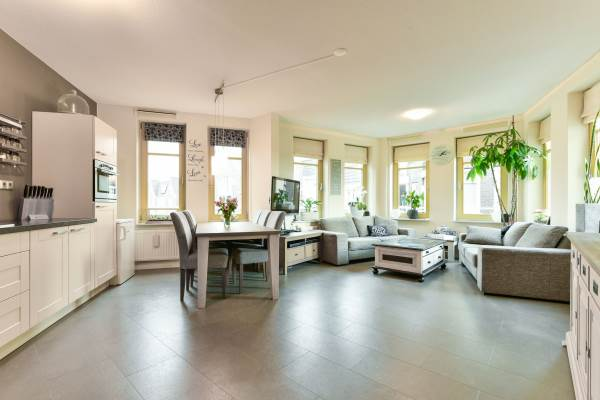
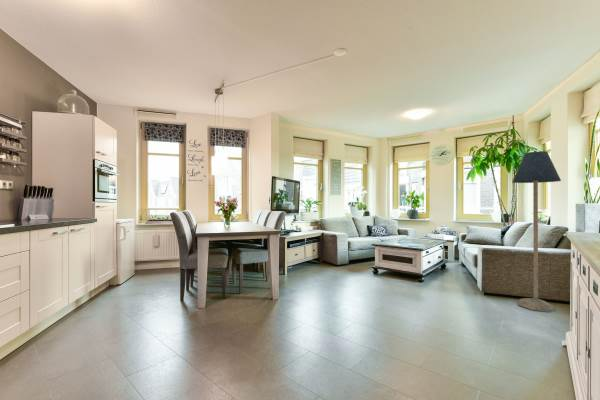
+ floor lamp [512,150,562,313]
